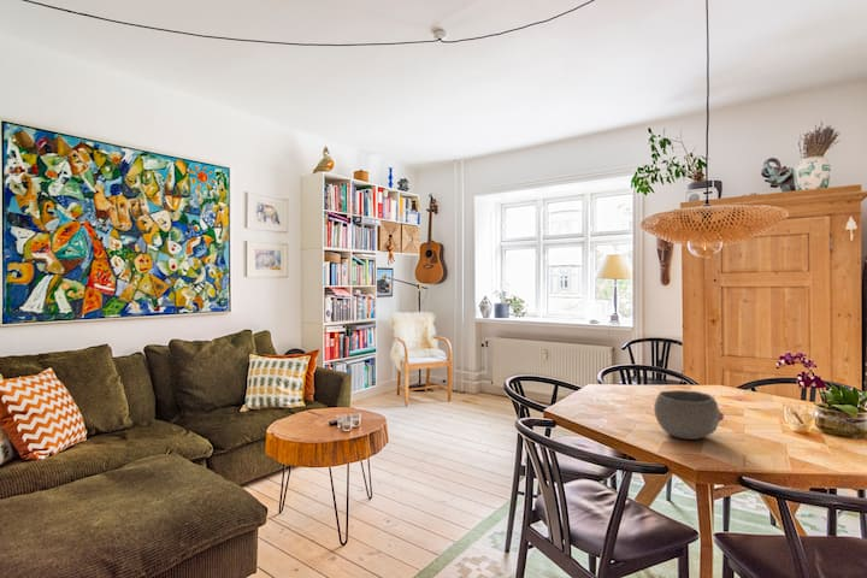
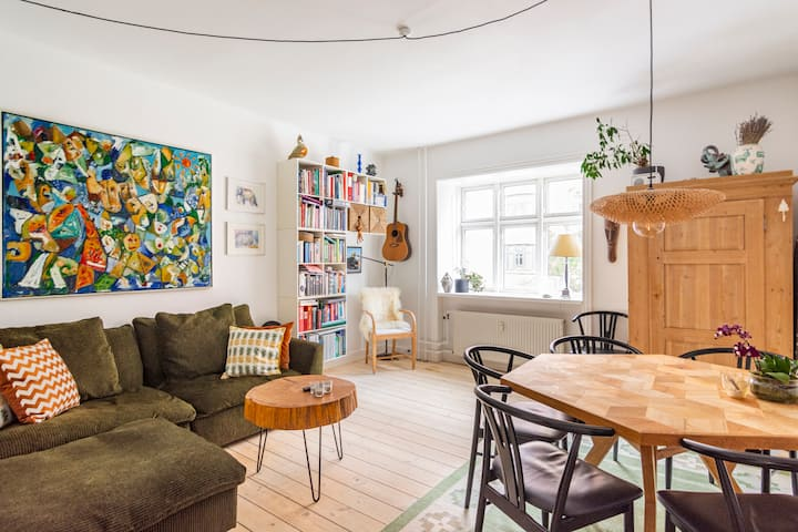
- bowl [653,389,725,441]
